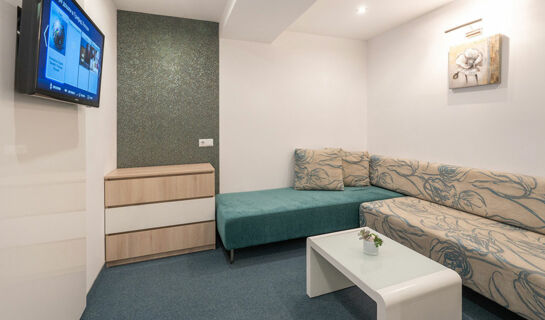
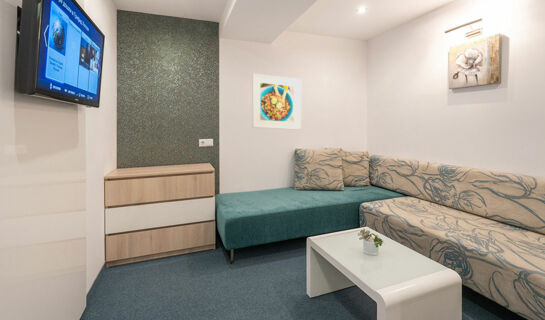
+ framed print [251,73,302,131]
